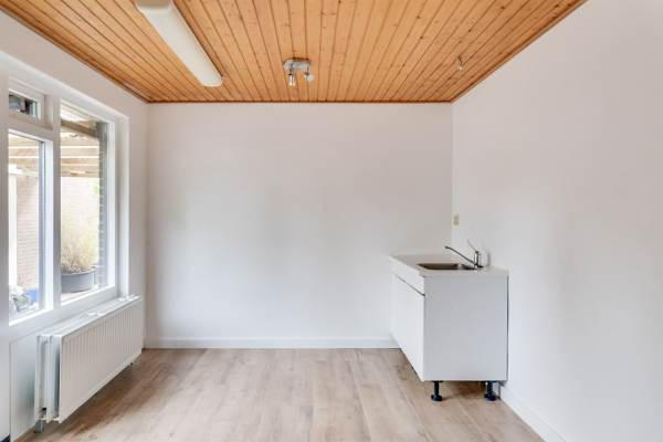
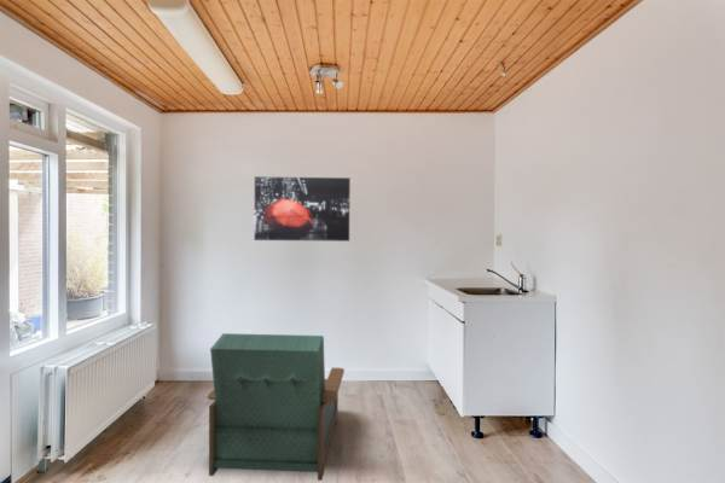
+ armchair [207,332,346,482]
+ wall art [254,175,352,243]
